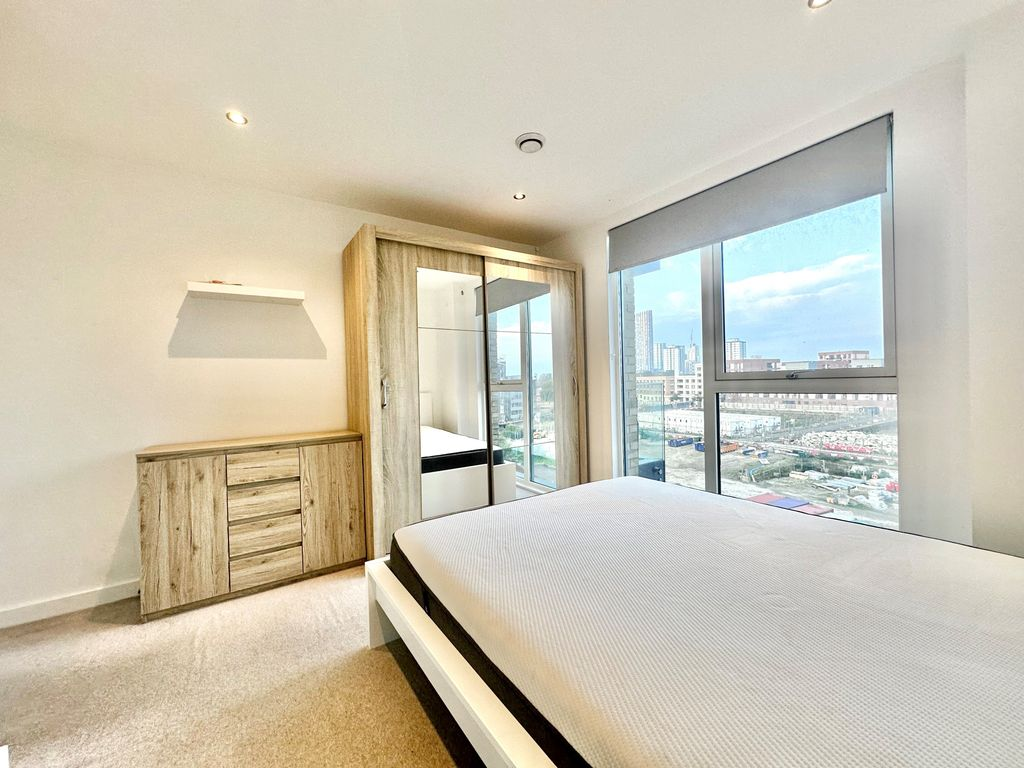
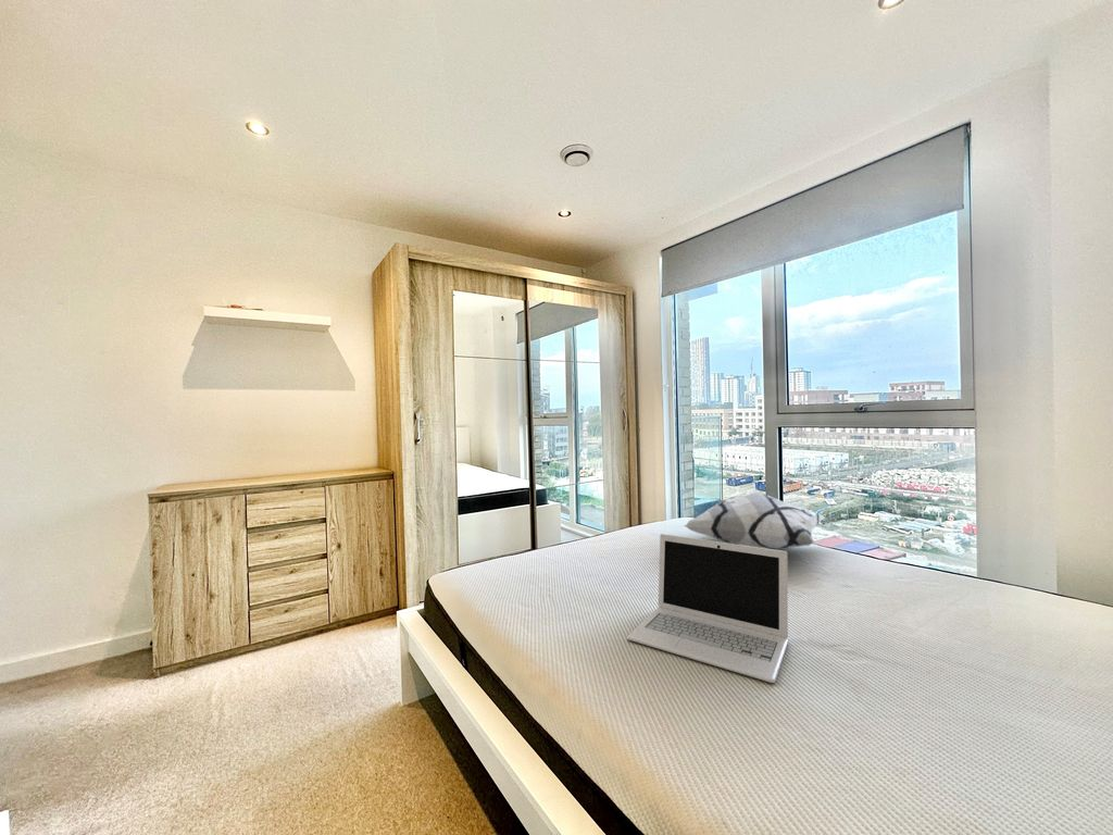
+ laptop [626,533,790,684]
+ decorative pillow [683,491,826,550]
